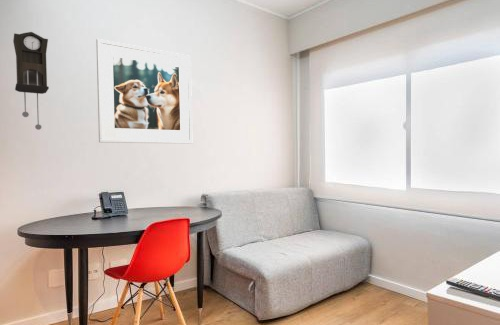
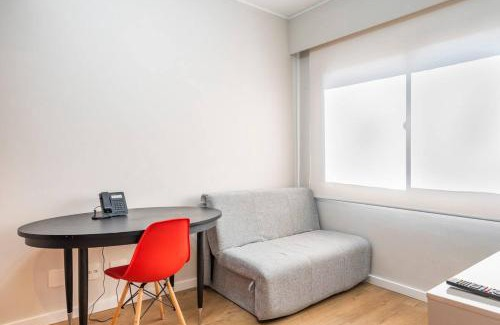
- pendulum clock [12,31,50,131]
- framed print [95,38,193,144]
